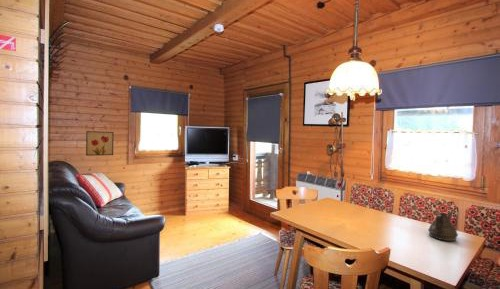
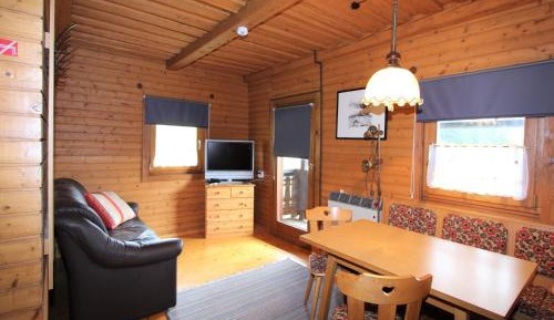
- wall art [85,130,114,157]
- teapot [427,211,459,242]
